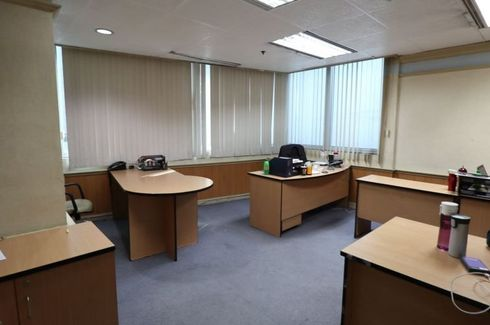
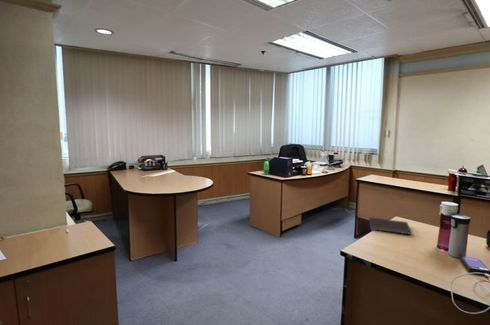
+ notebook [368,217,412,236]
